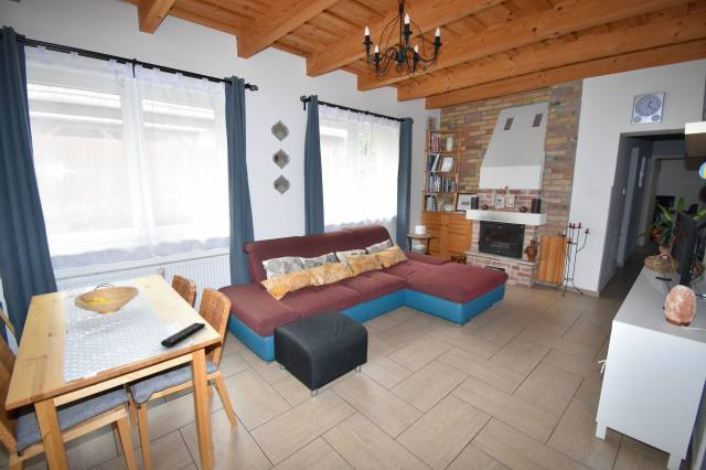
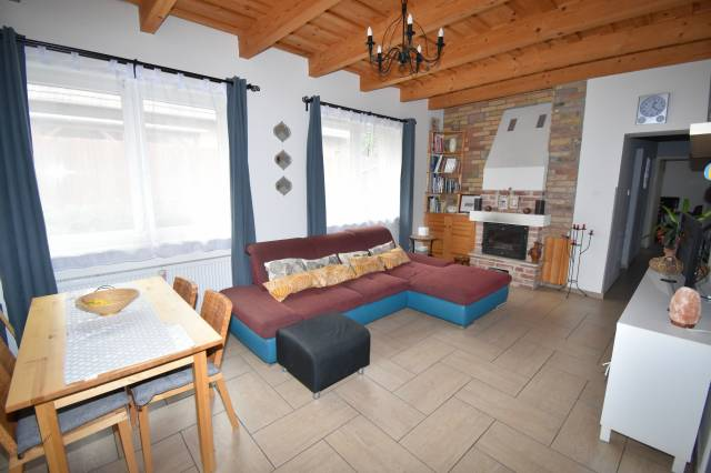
- remote control [160,322,206,348]
